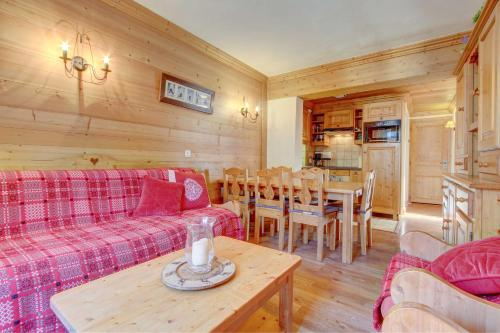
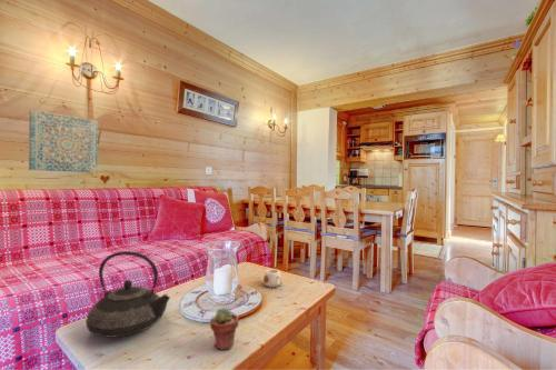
+ teapot [85,250,171,339]
+ wall art [28,109,99,173]
+ mug [262,268,284,289]
+ potted succulent [209,307,239,351]
